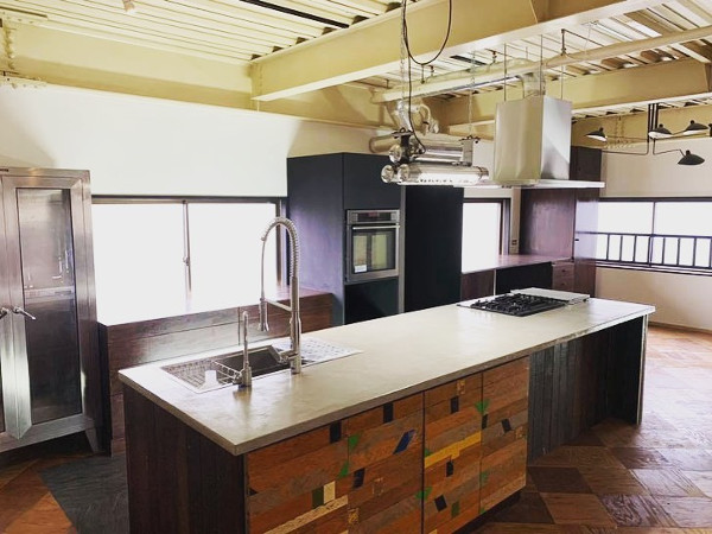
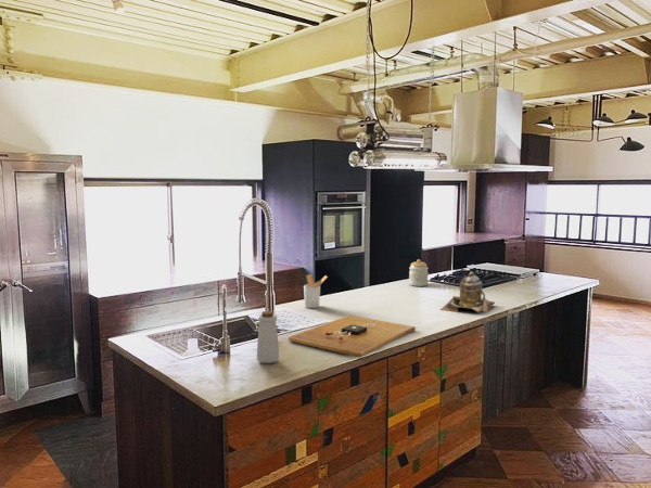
+ bottle [256,310,280,364]
+ teapot [439,270,496,313]
+ utensil holder [303,273,329,309]
+ jar [408,258,430,287]
+ cutting board [288,314,417,359]
